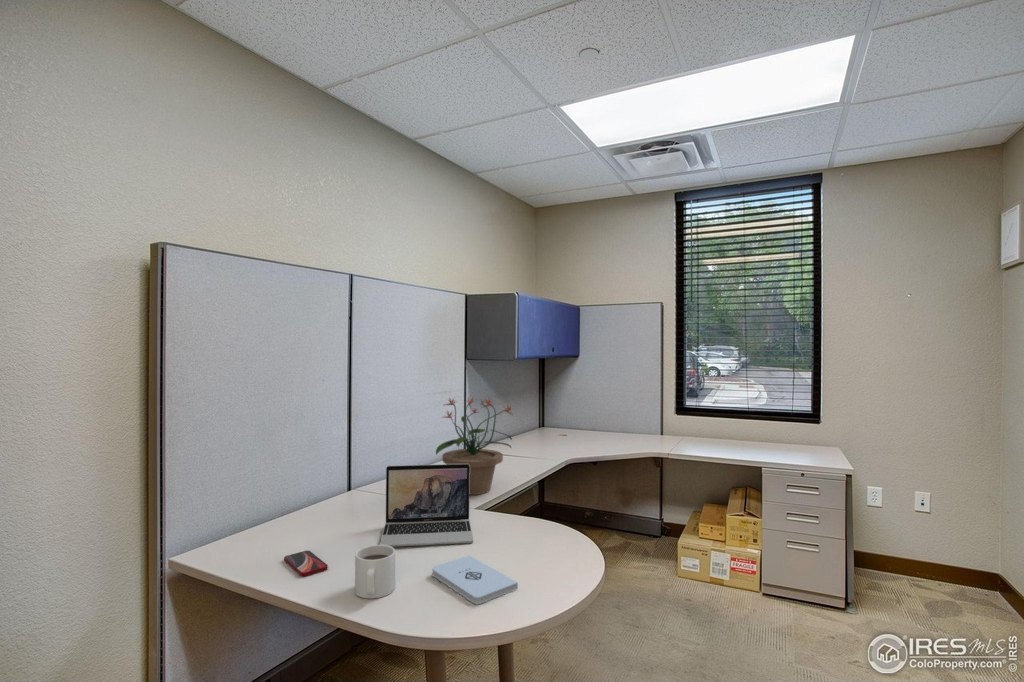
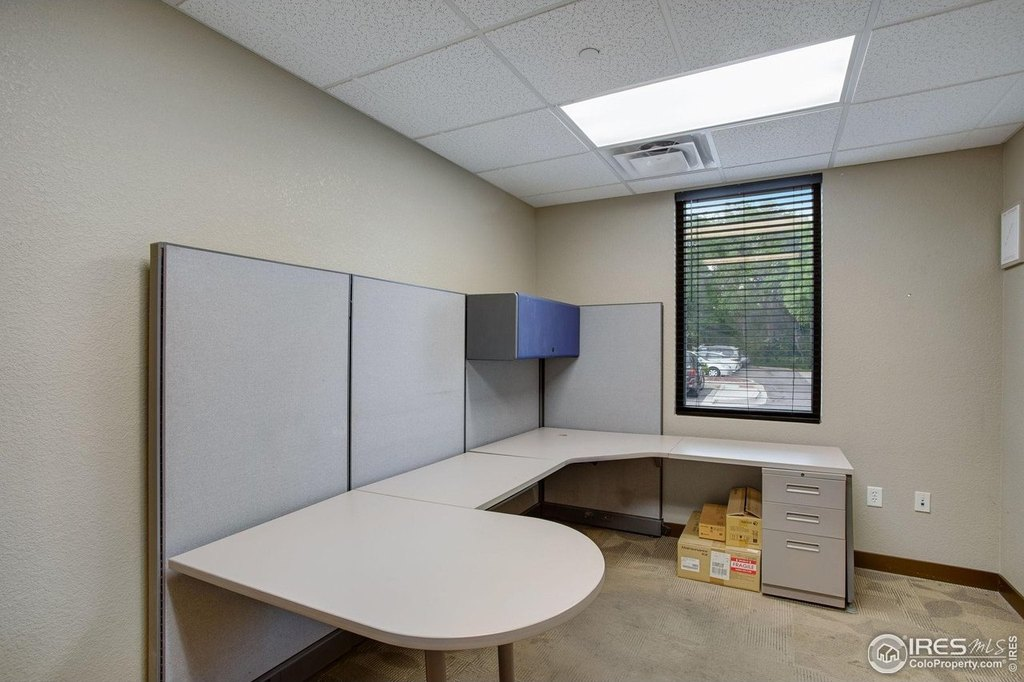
- mug [354,544,396,600]
- laptop [379,463,474,547]
- smartphone [283,550,329,577]
- notepad [431,554,519,605]
- potted plant [435,397,515,496]
